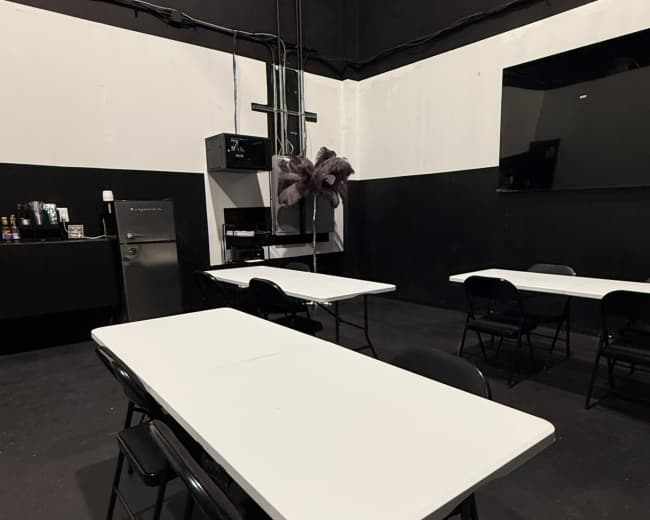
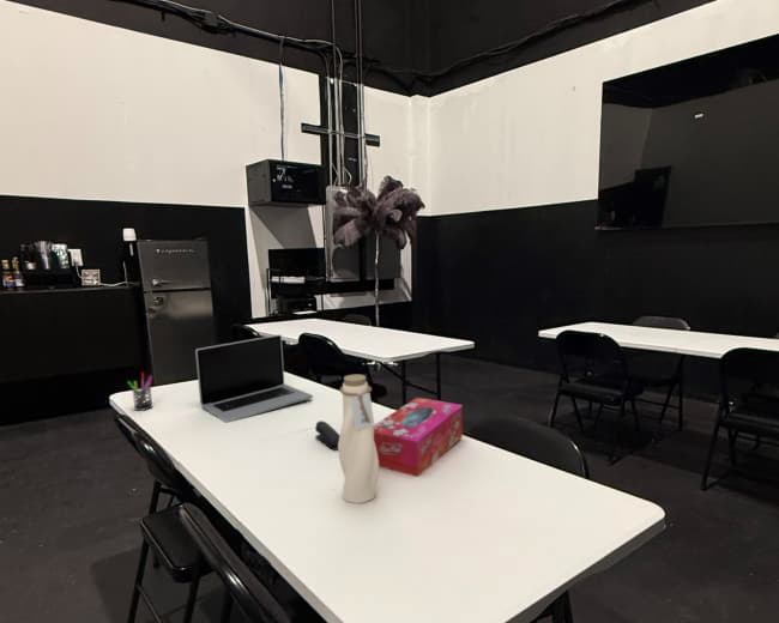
+ tissue box [373,397,464,478]
+ water bottle [337,374,380,504]
+ stapler [314,419,340,452]
+ laptop [194,333,314,424]
+ pen holder [126,371,153,412]
